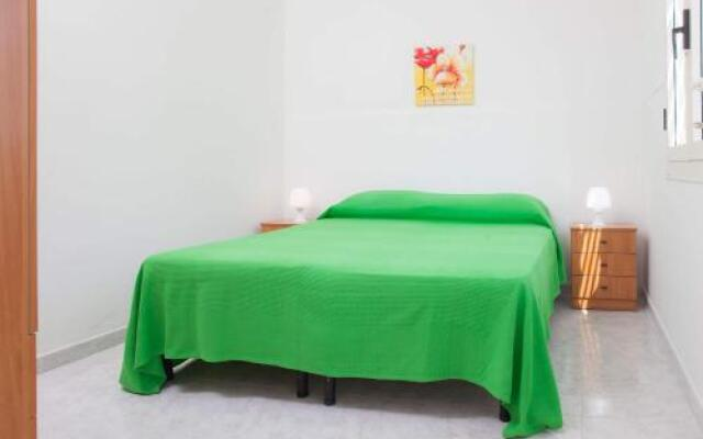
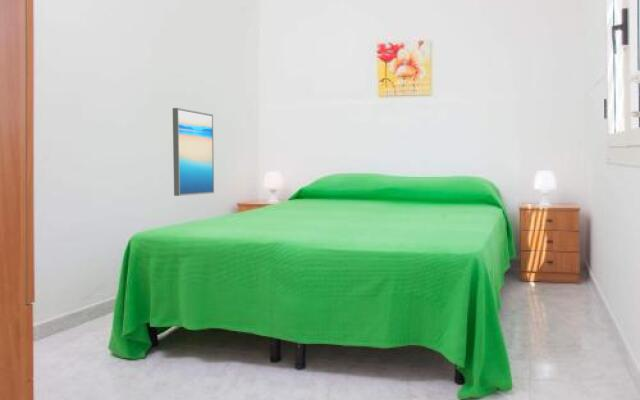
+ wall art [172,107,215,197]
